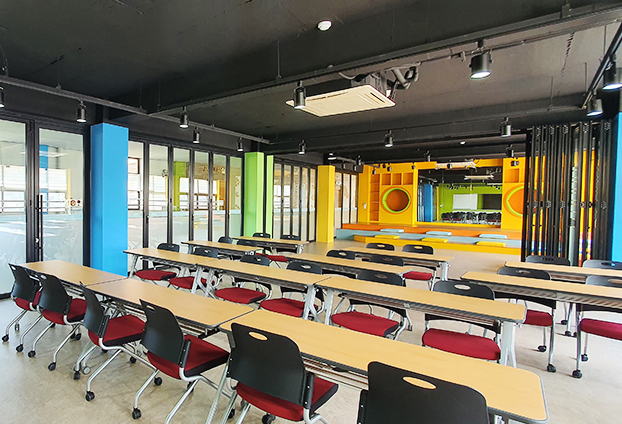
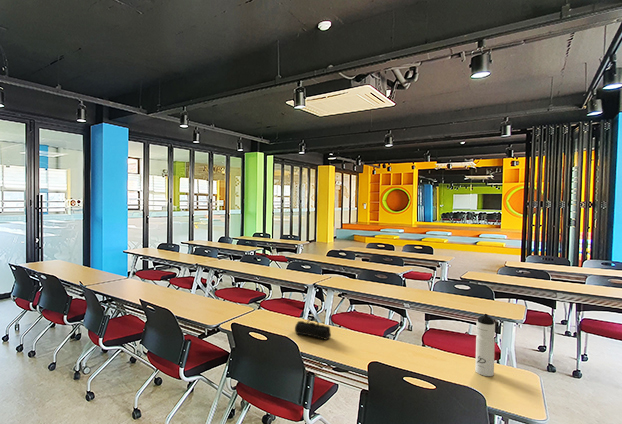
+ pencil case [294,317,332,341]
+ water bottle [474,313,496,377]
